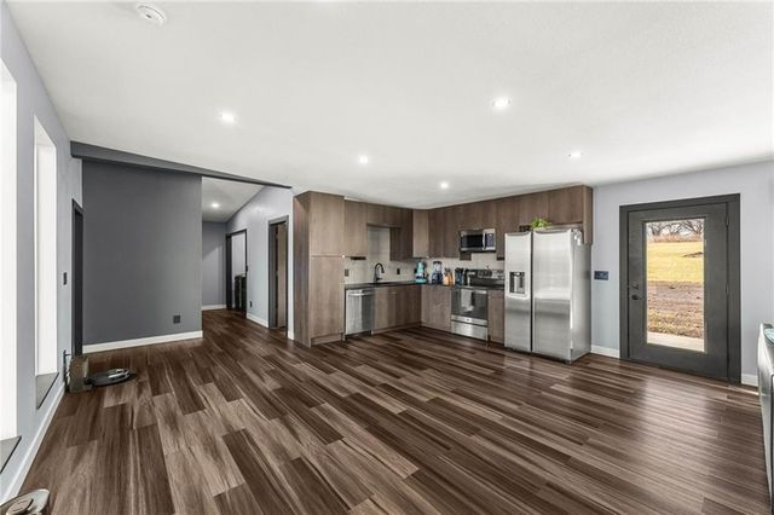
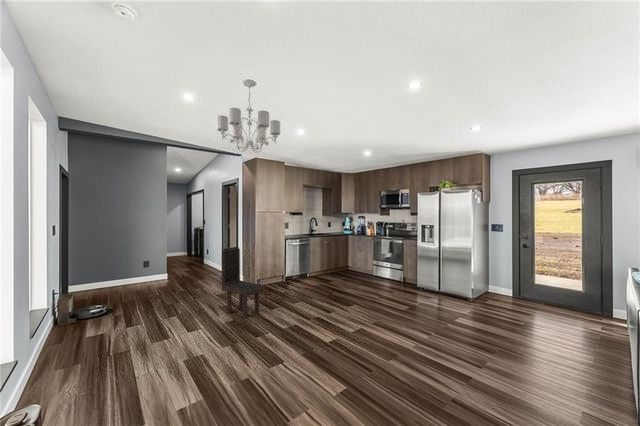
+ dining chair [221,246,266,319]
+ chandelier [216,78,281,154]
